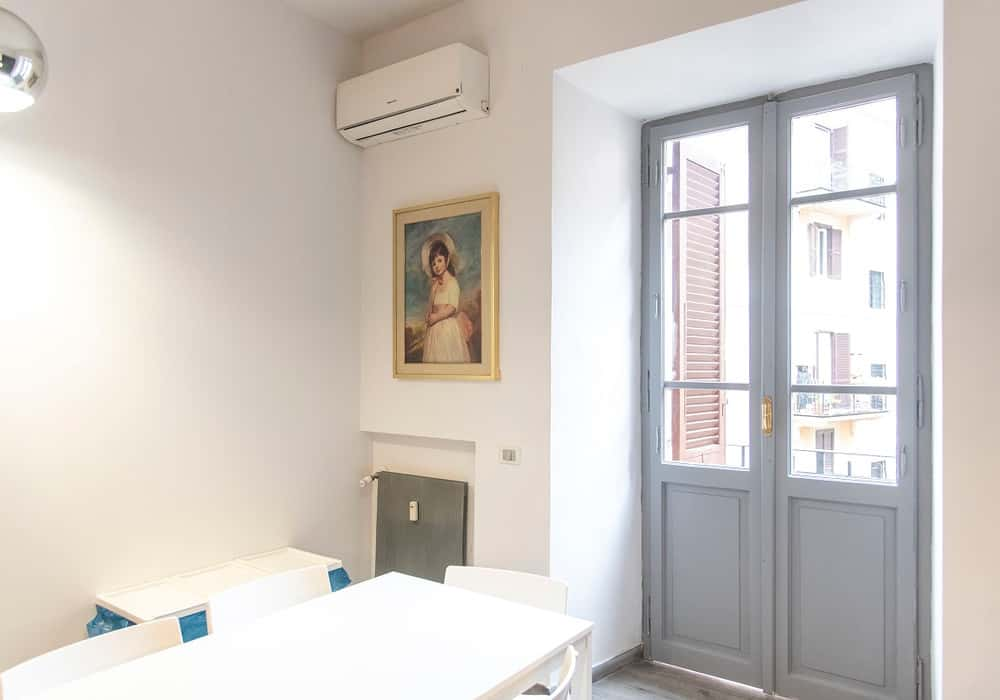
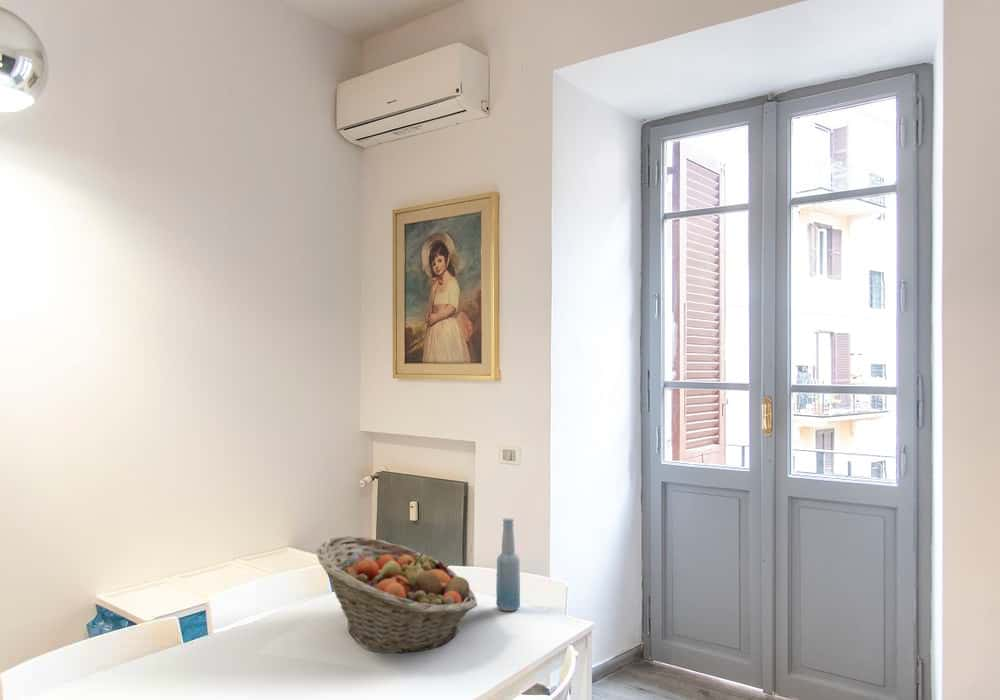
+ fruit basket [315,535,478,654]
+ bottle [495,517,521,612]
